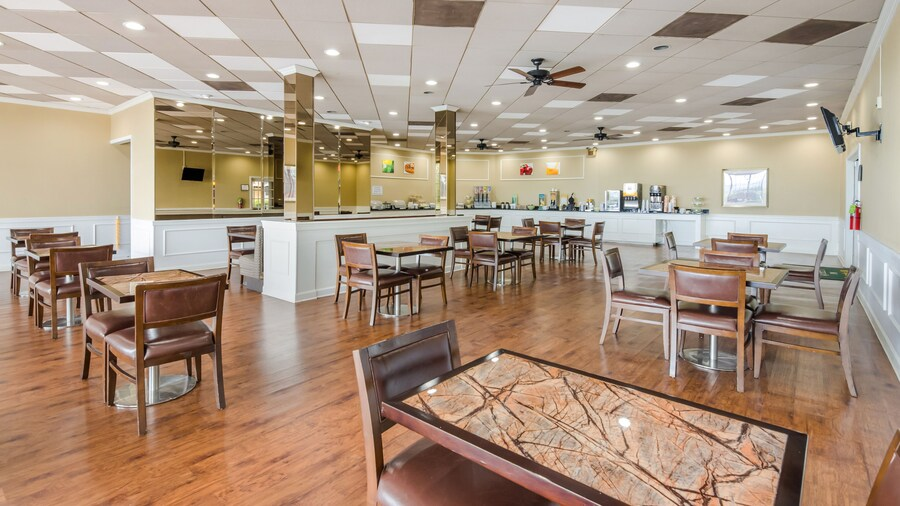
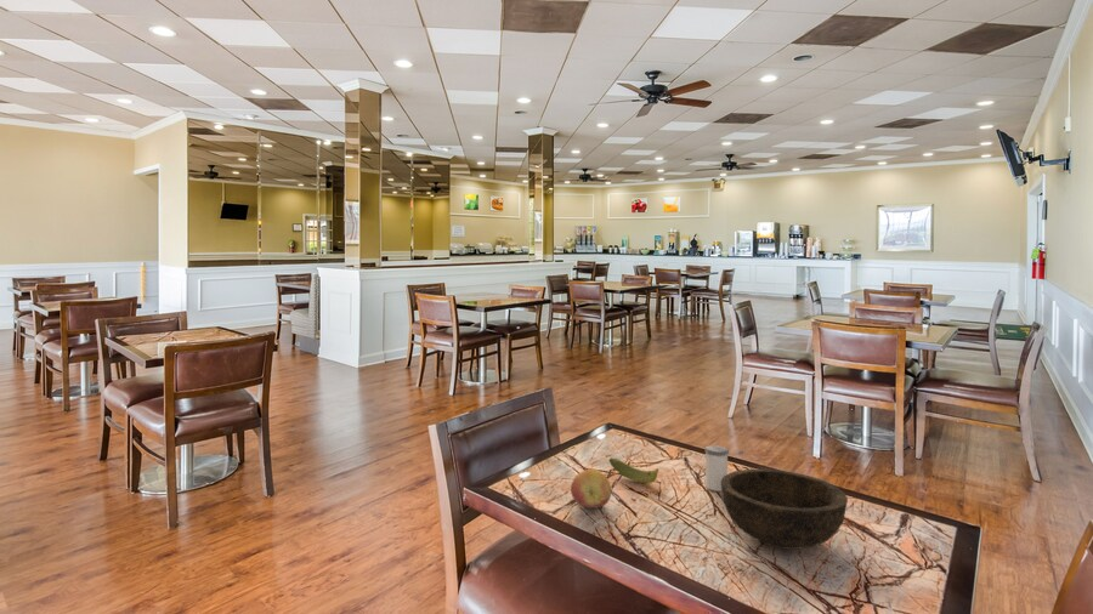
+ banana [607,456,659,484]
+ salt shaker [703,444,730,493]
+ fruit [570,467,612,510]
+ bowl [720,468,849,551]
